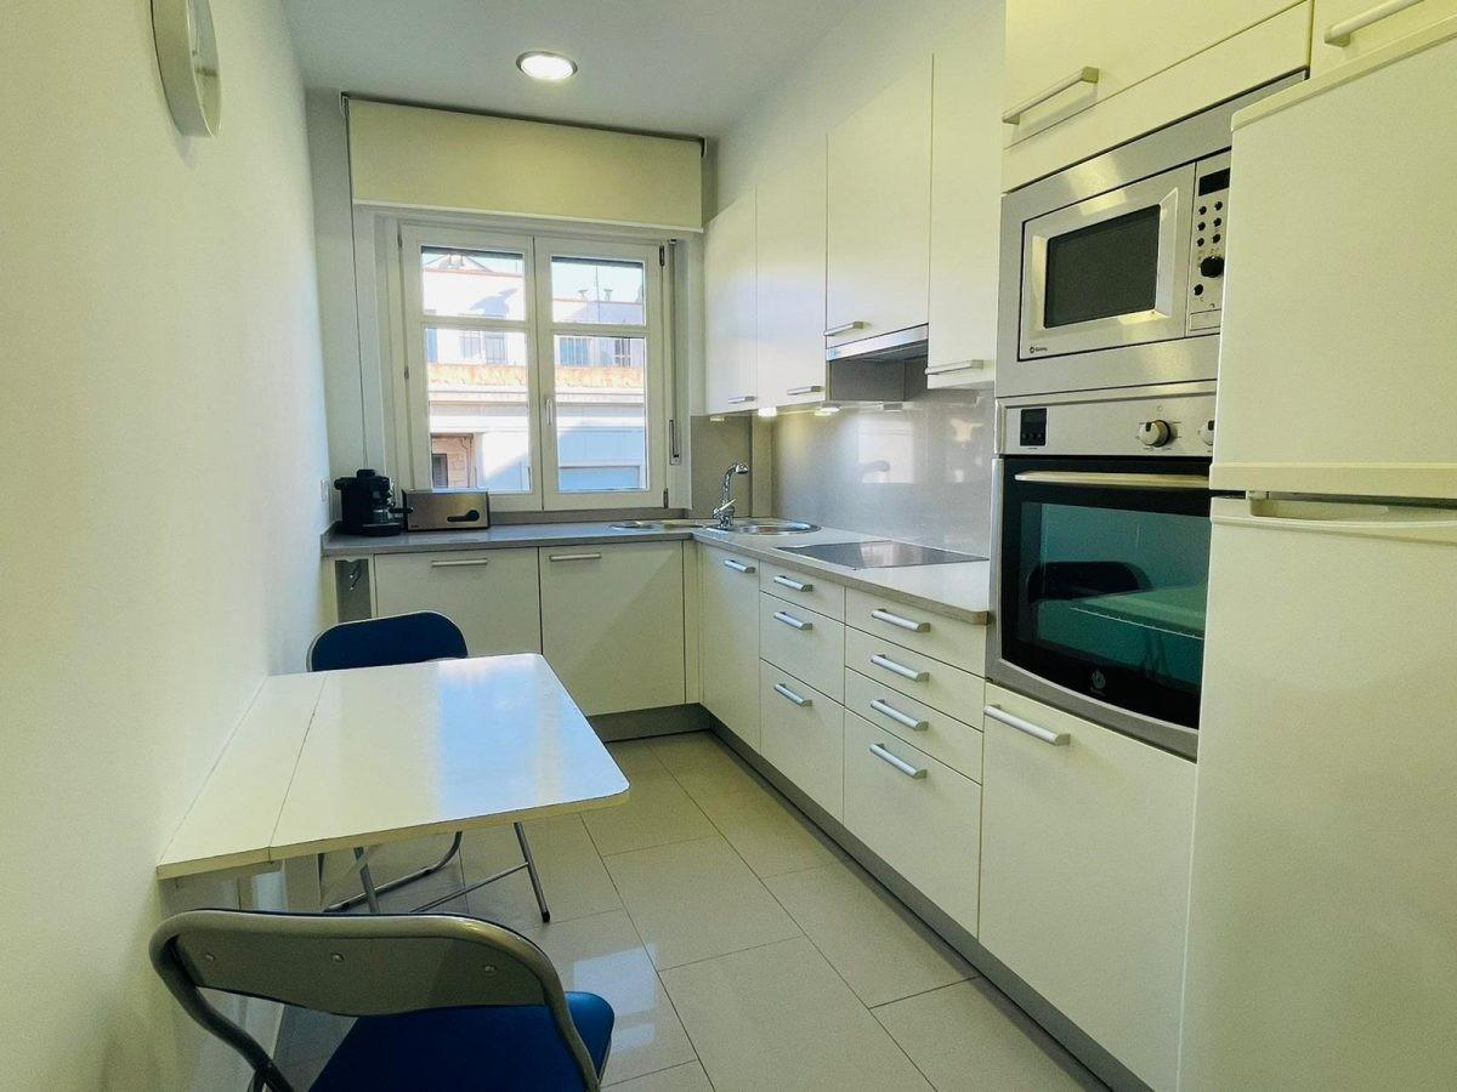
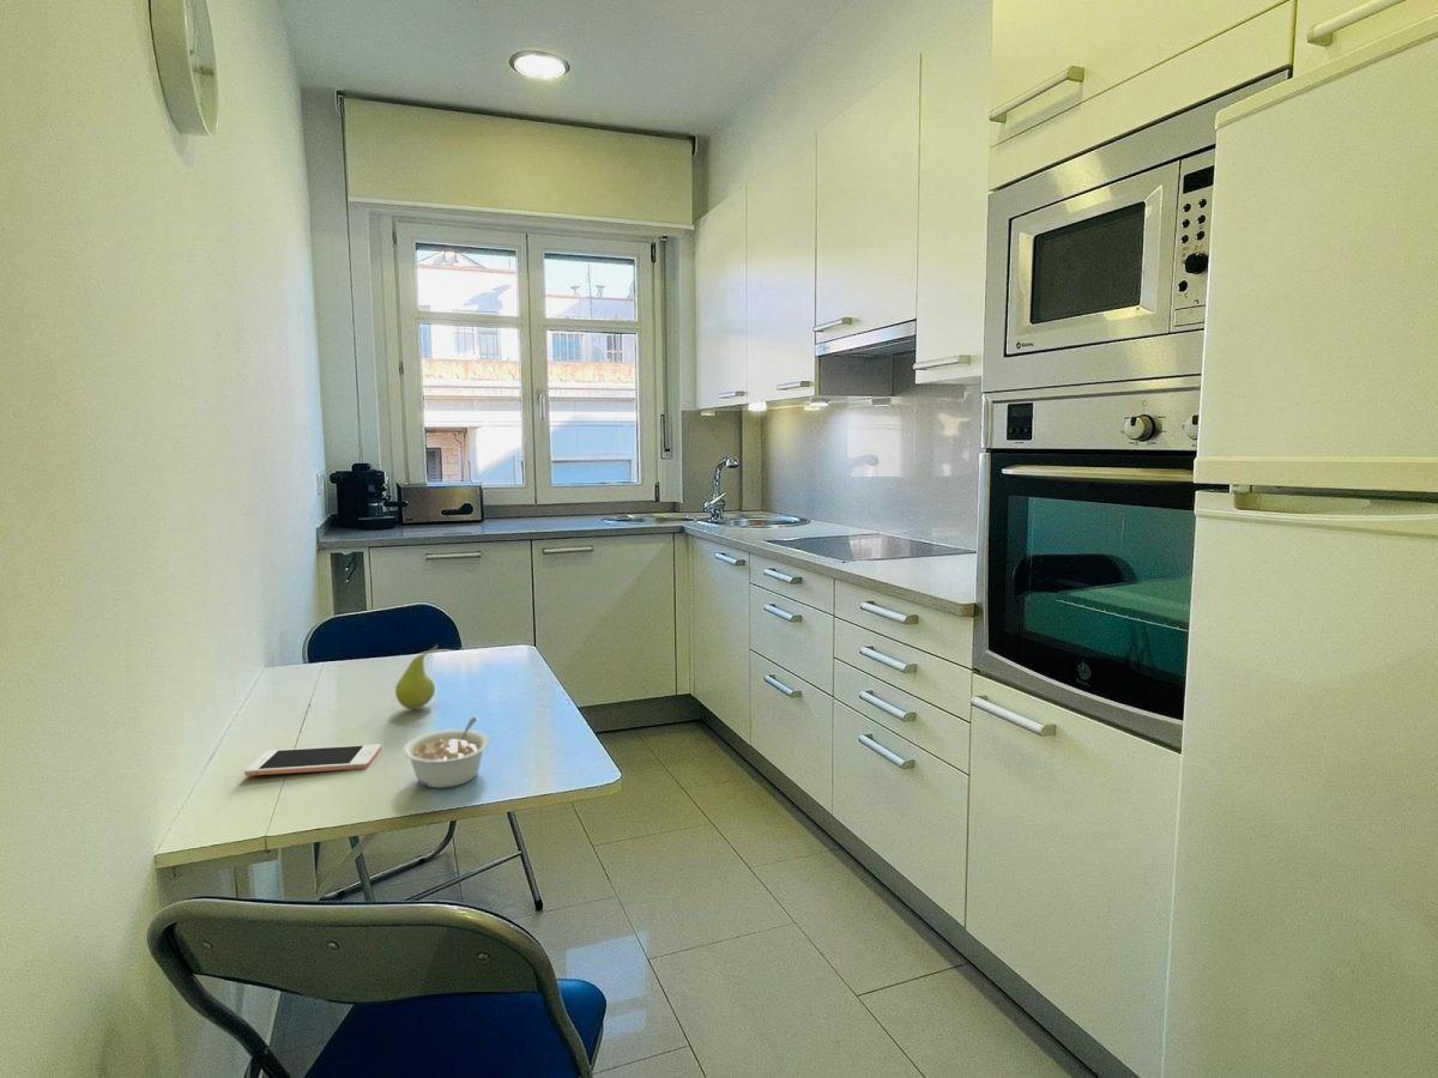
+ fruit [394,644,439,710]
+ cell phone [243,744,382,777]
+ legume [401,716,491,789]
